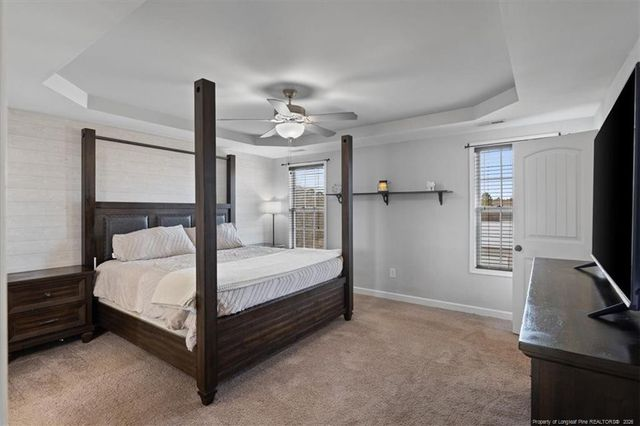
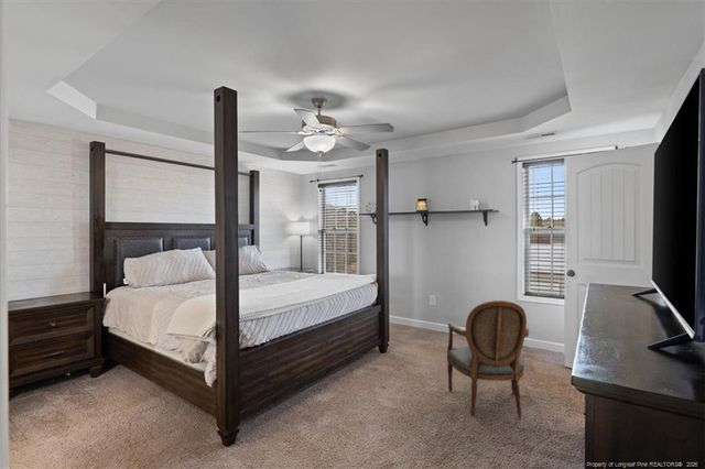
+ armchair [446,299,530,419]
